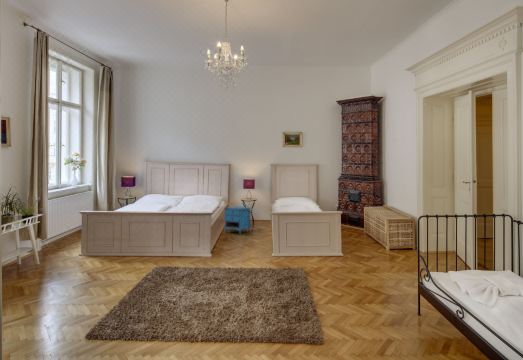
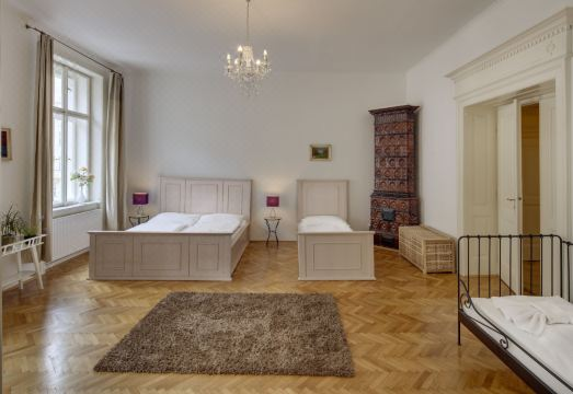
- nightstand [224,206,251,235]
